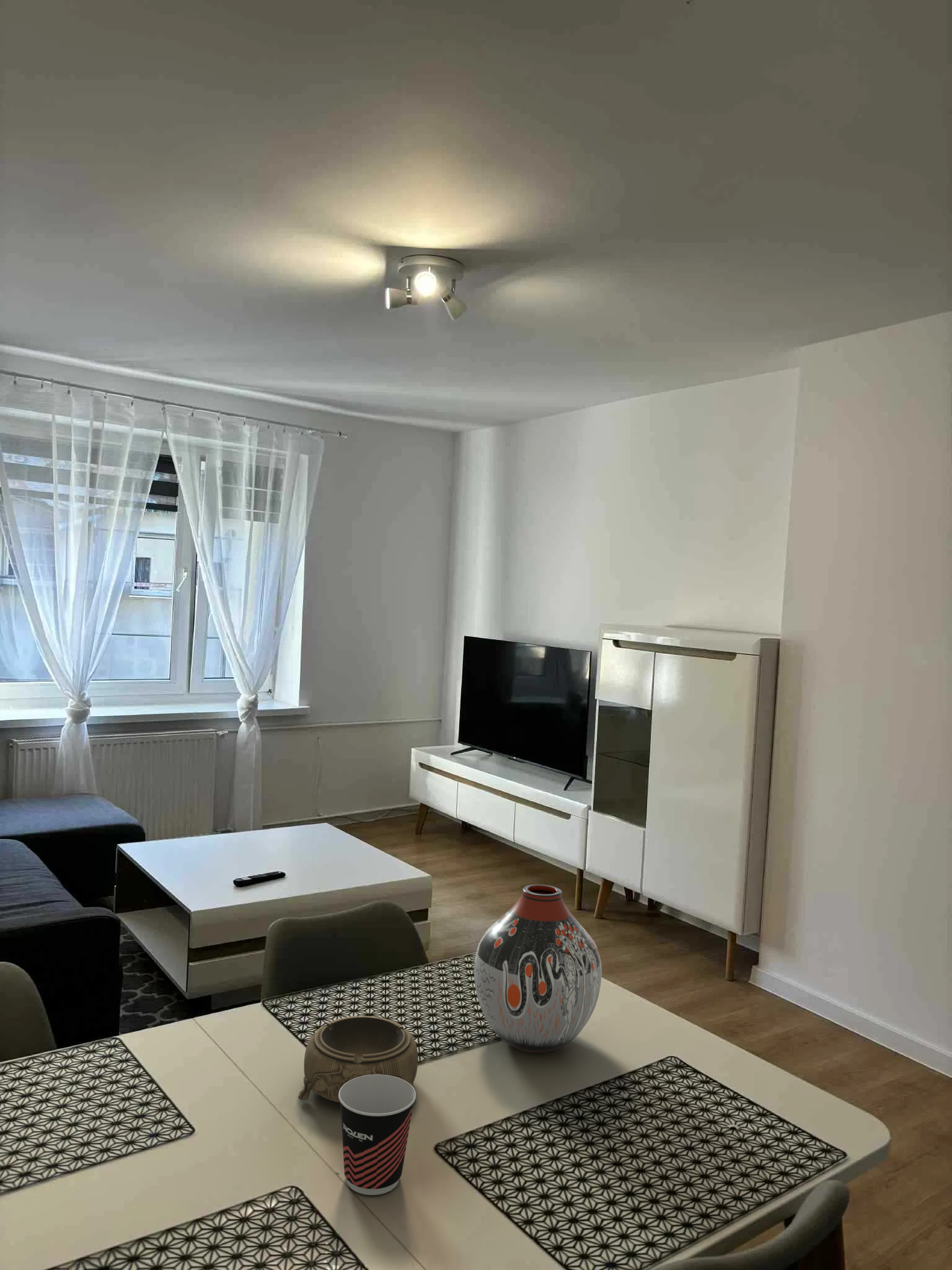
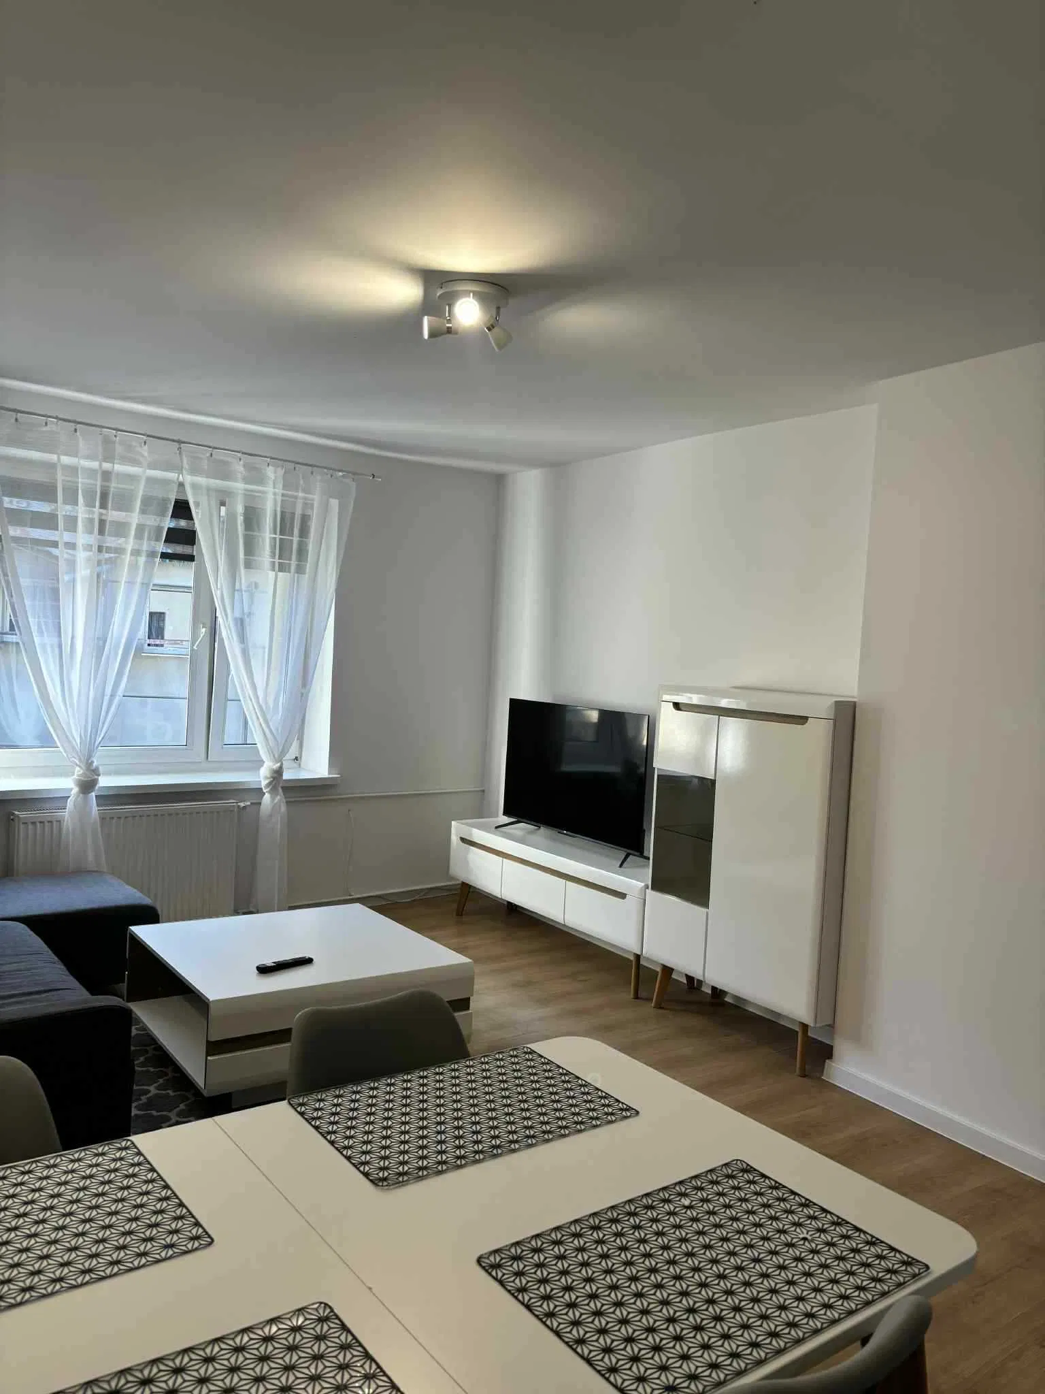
- decorative bowl [298,1015,418,1104]
- cup [338,1075,417,1196]
- vase [474,884,602,1053]
